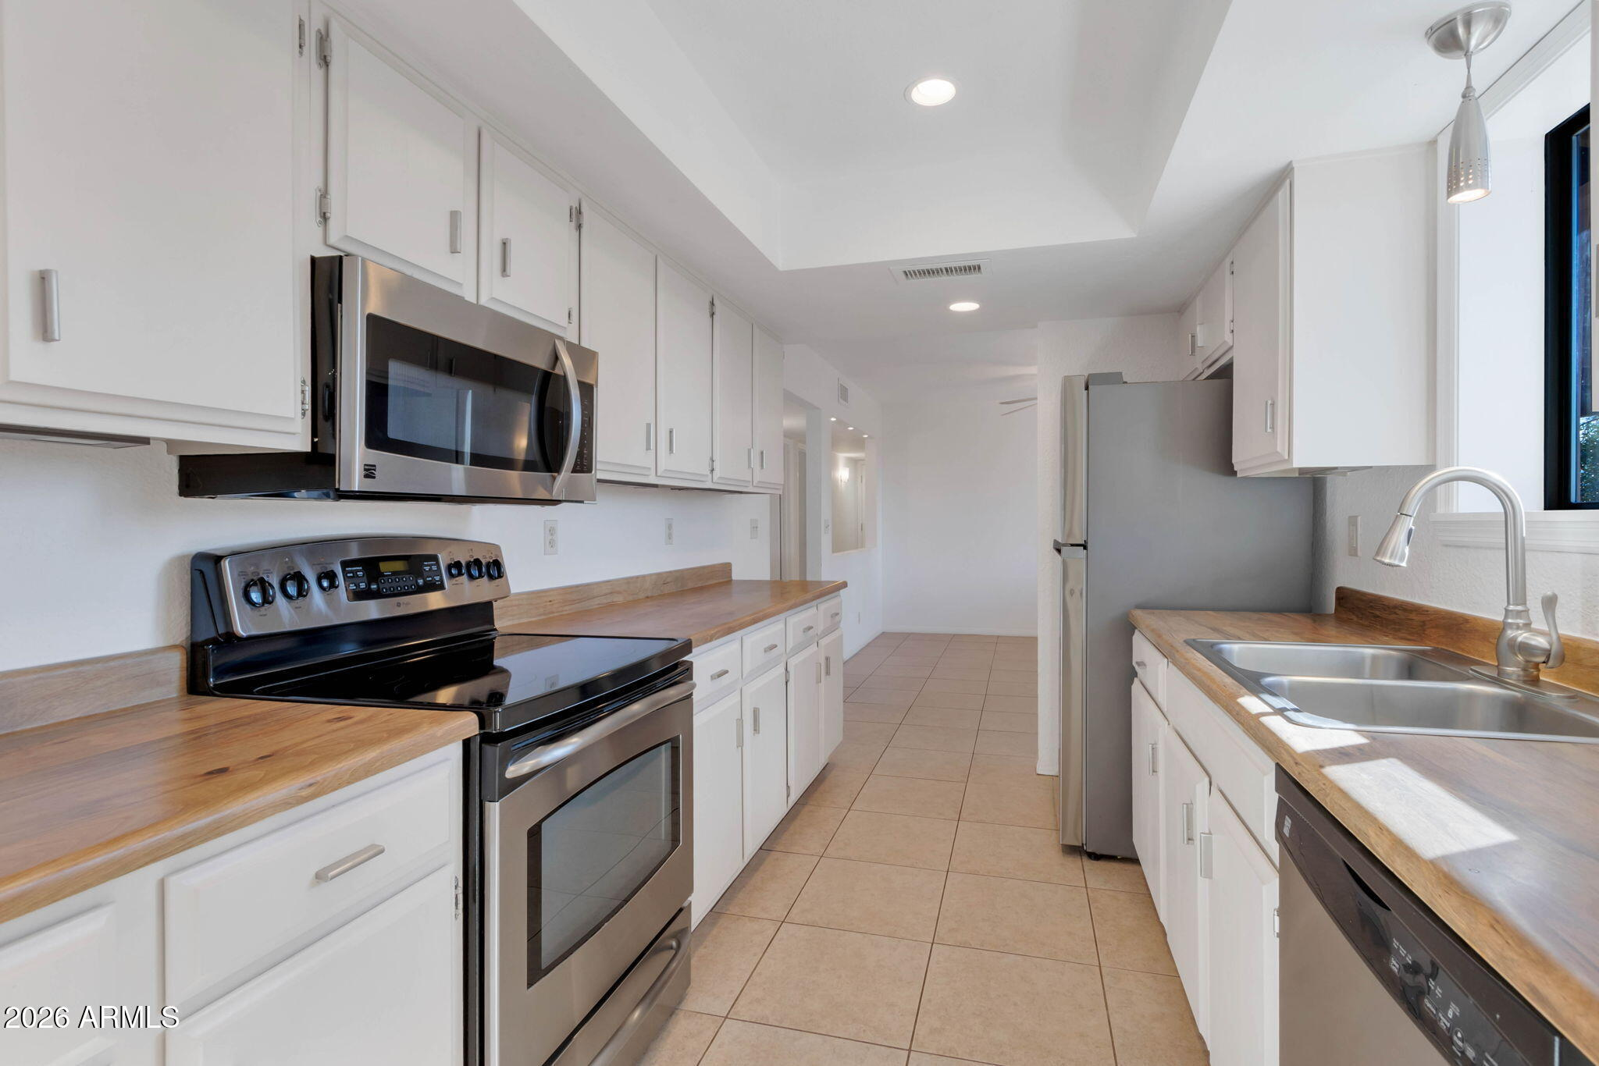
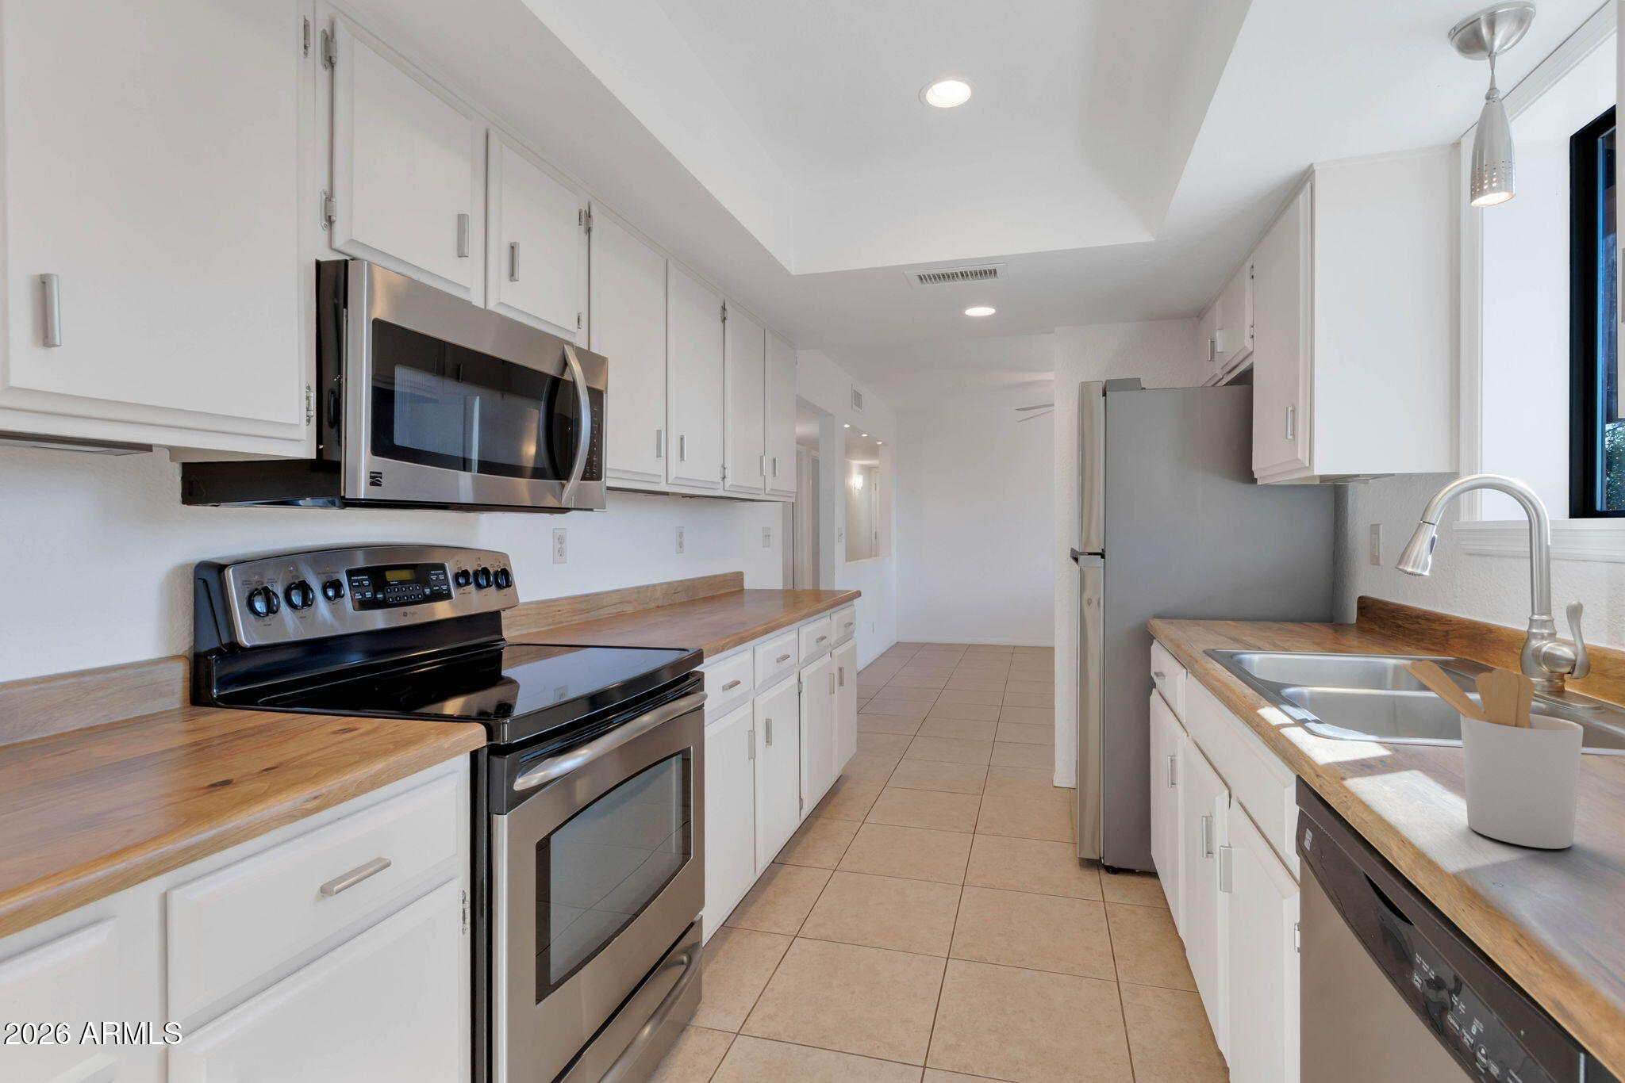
+ utensil holder [1401,660,1584,850]
